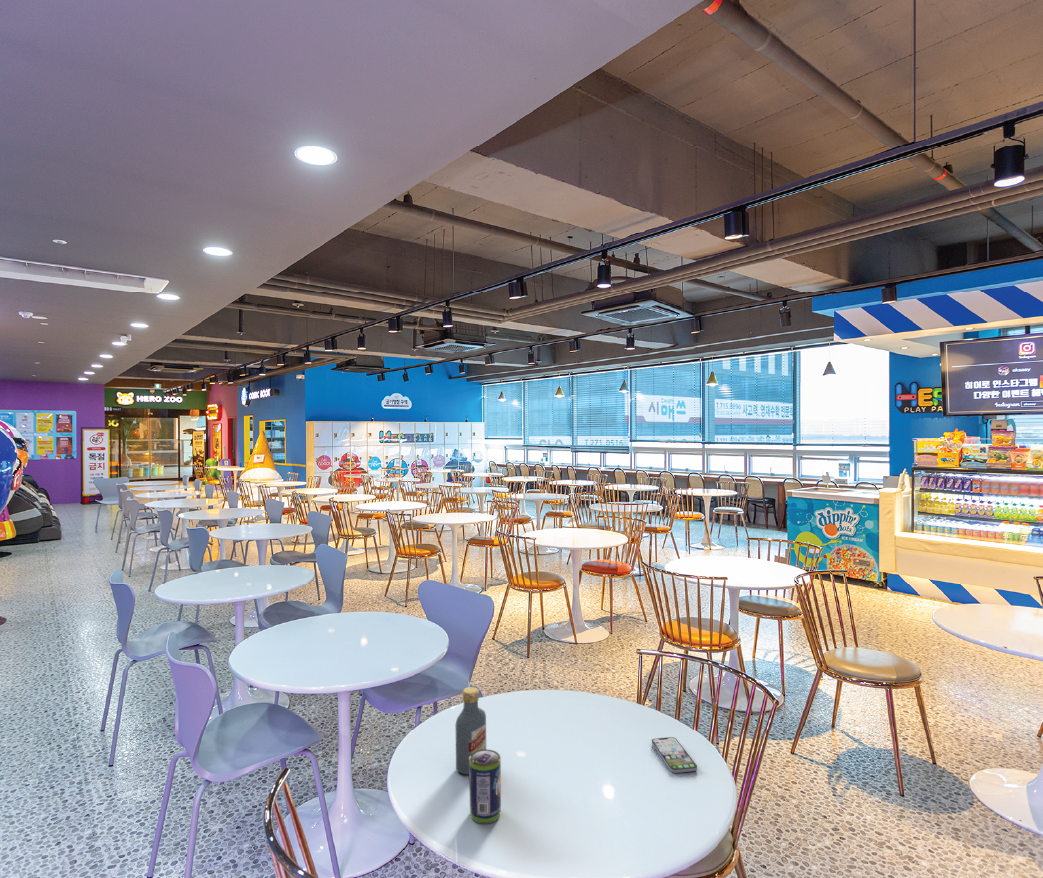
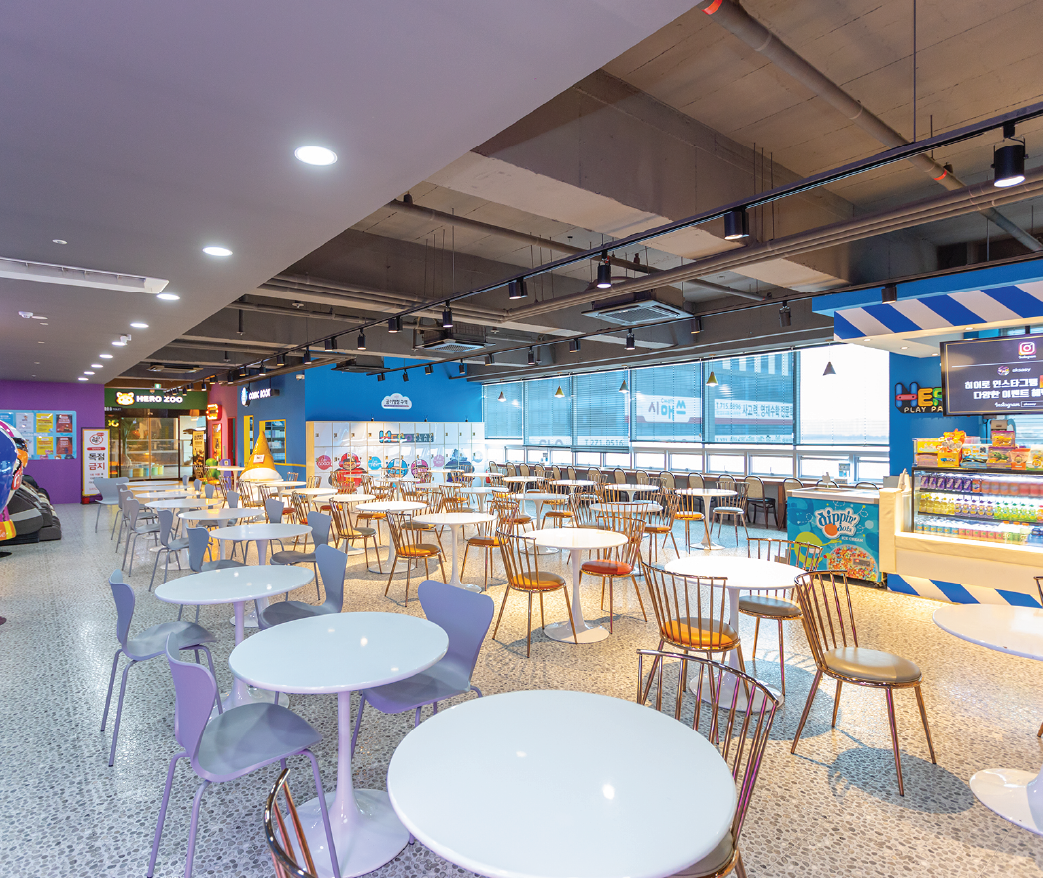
- smartphone [651,736,698,774]
- vodka [455,686,487,776]
- beverage can [468,748,502,825]
